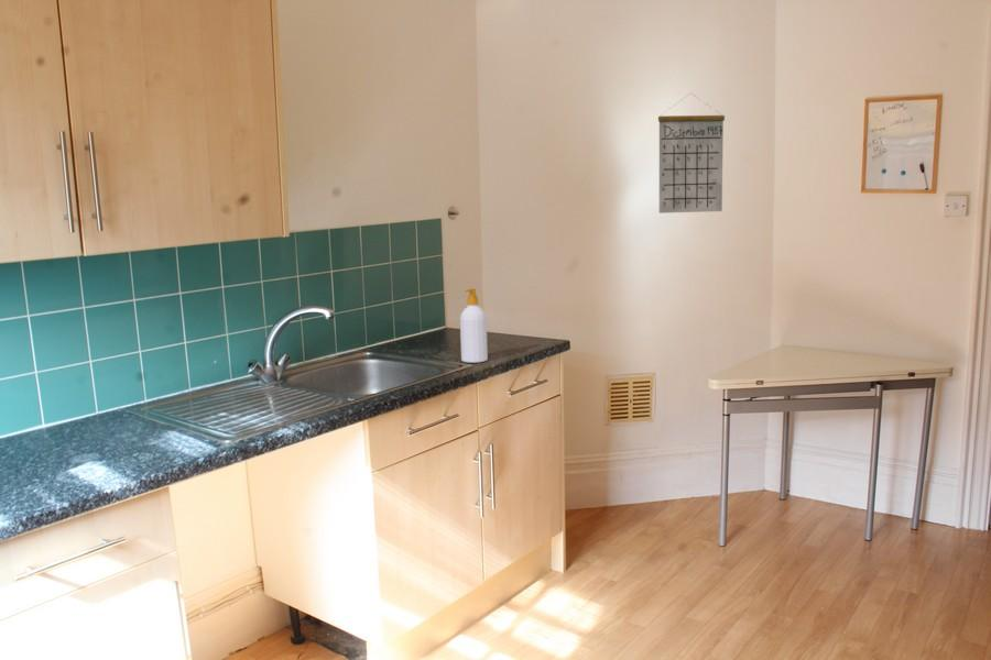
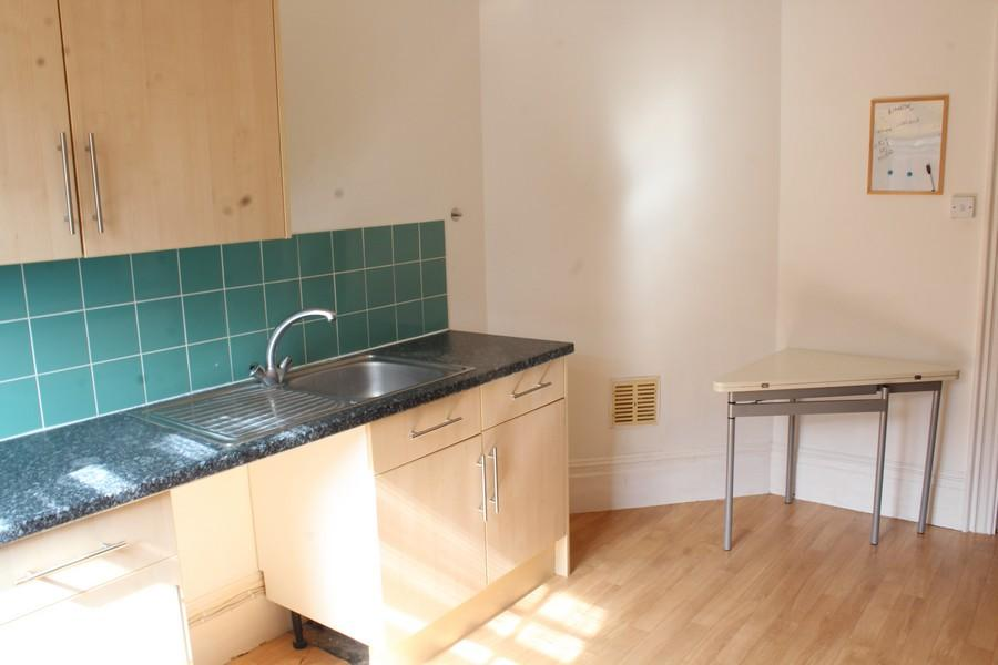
- calendar [657,92,726,215]
- soap bottle [459,287,489,364]
